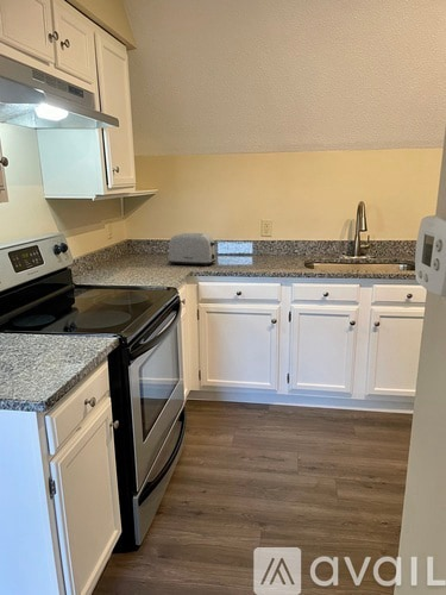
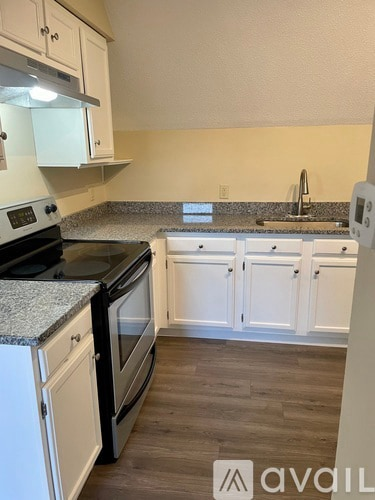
- toaster [168,232,216,268]
